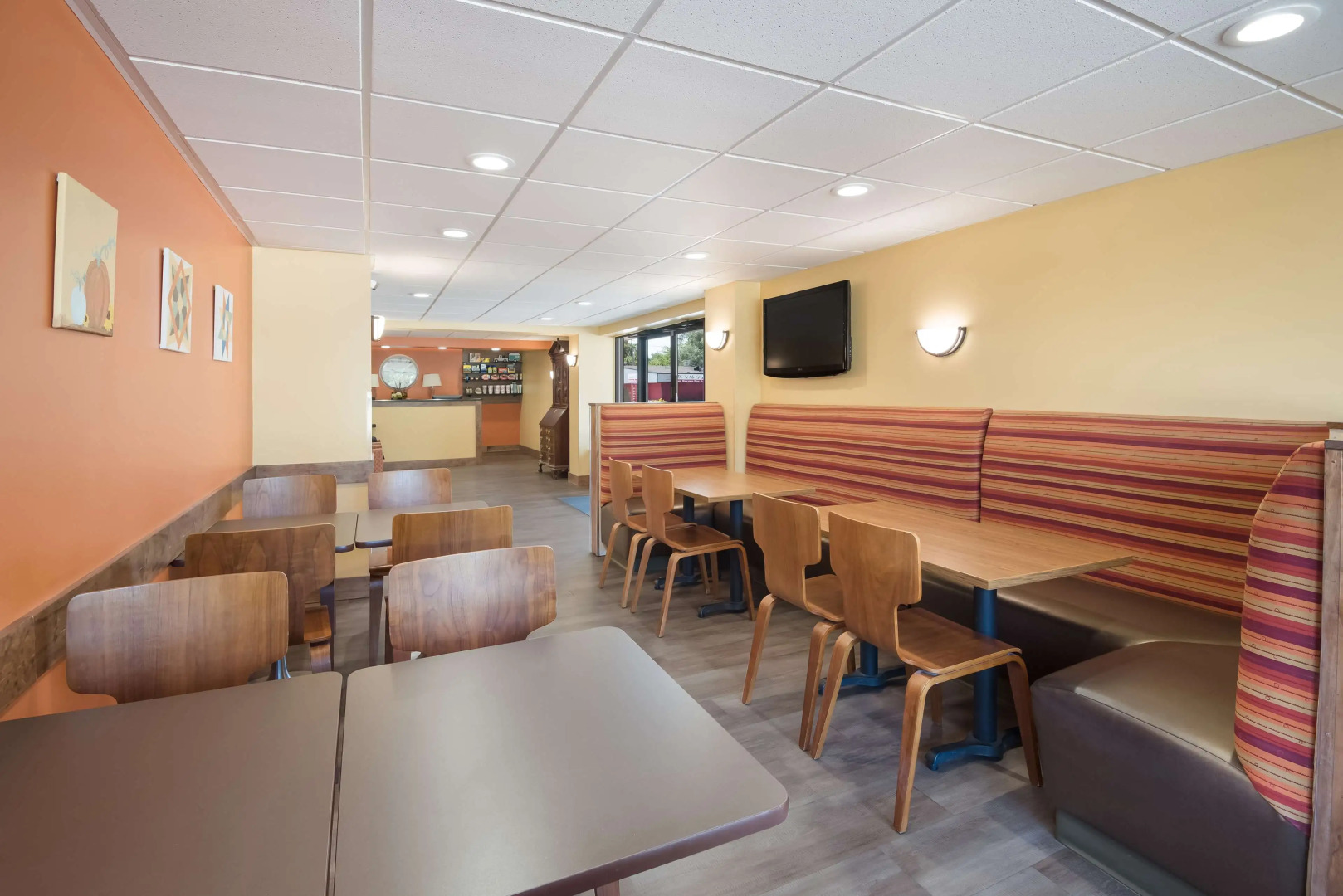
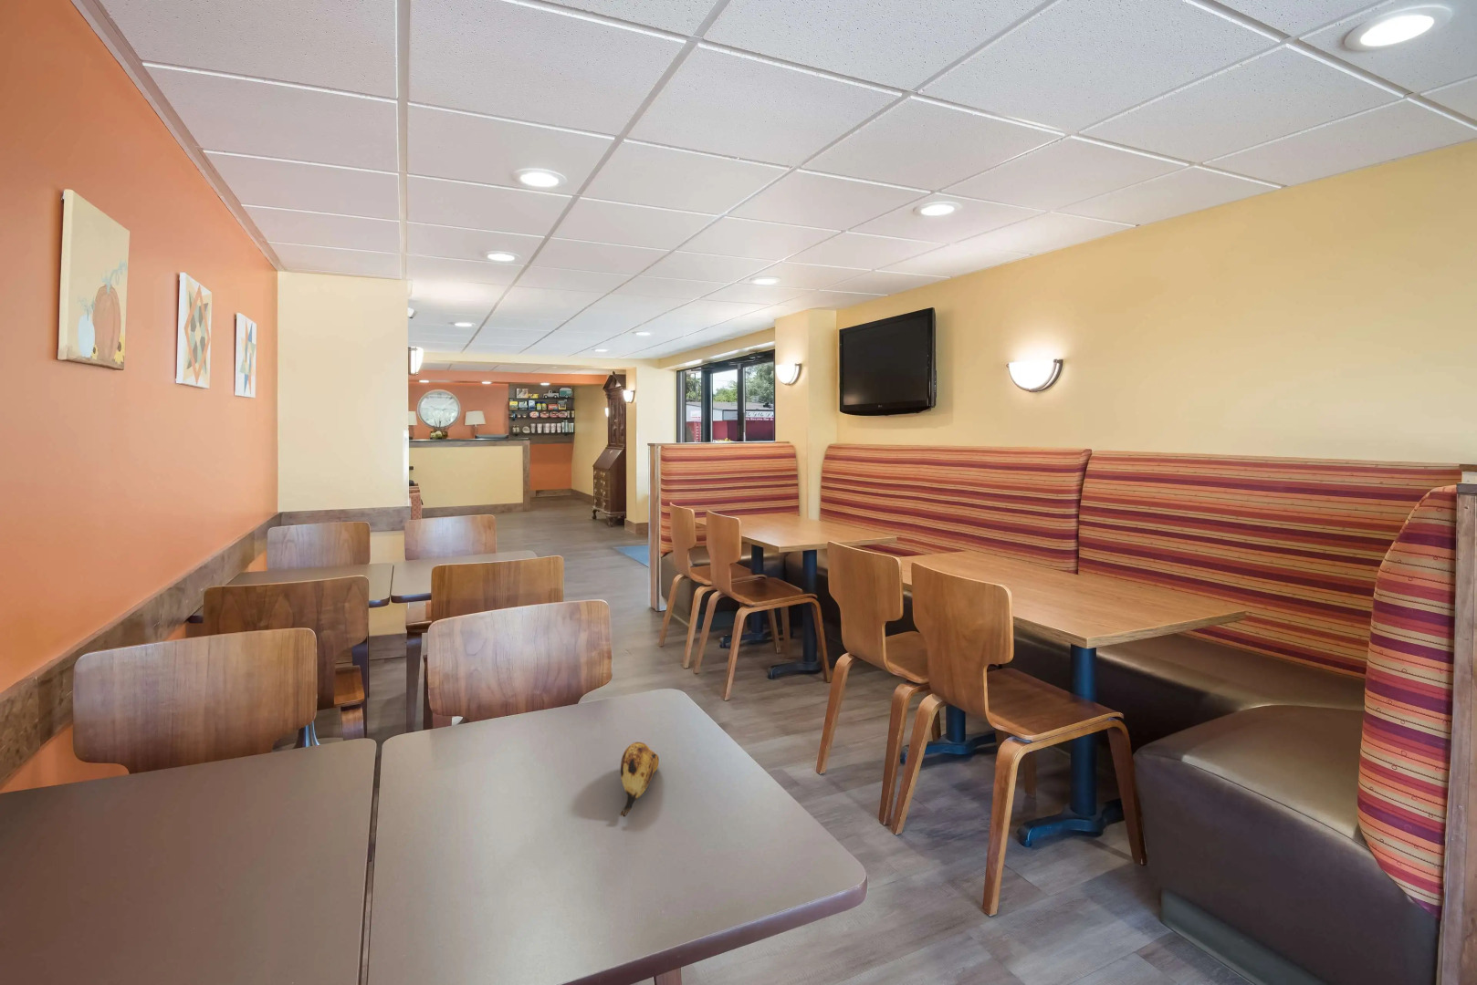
+ banana [619,741,660,817]
